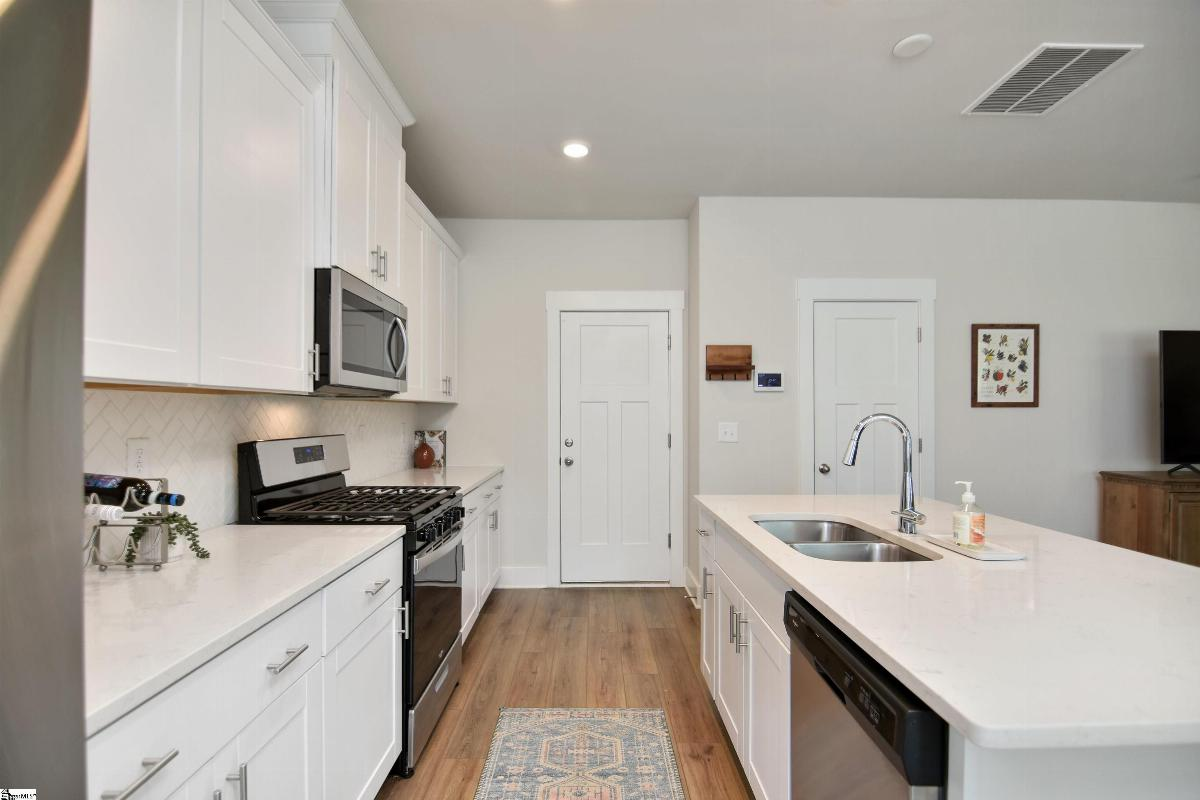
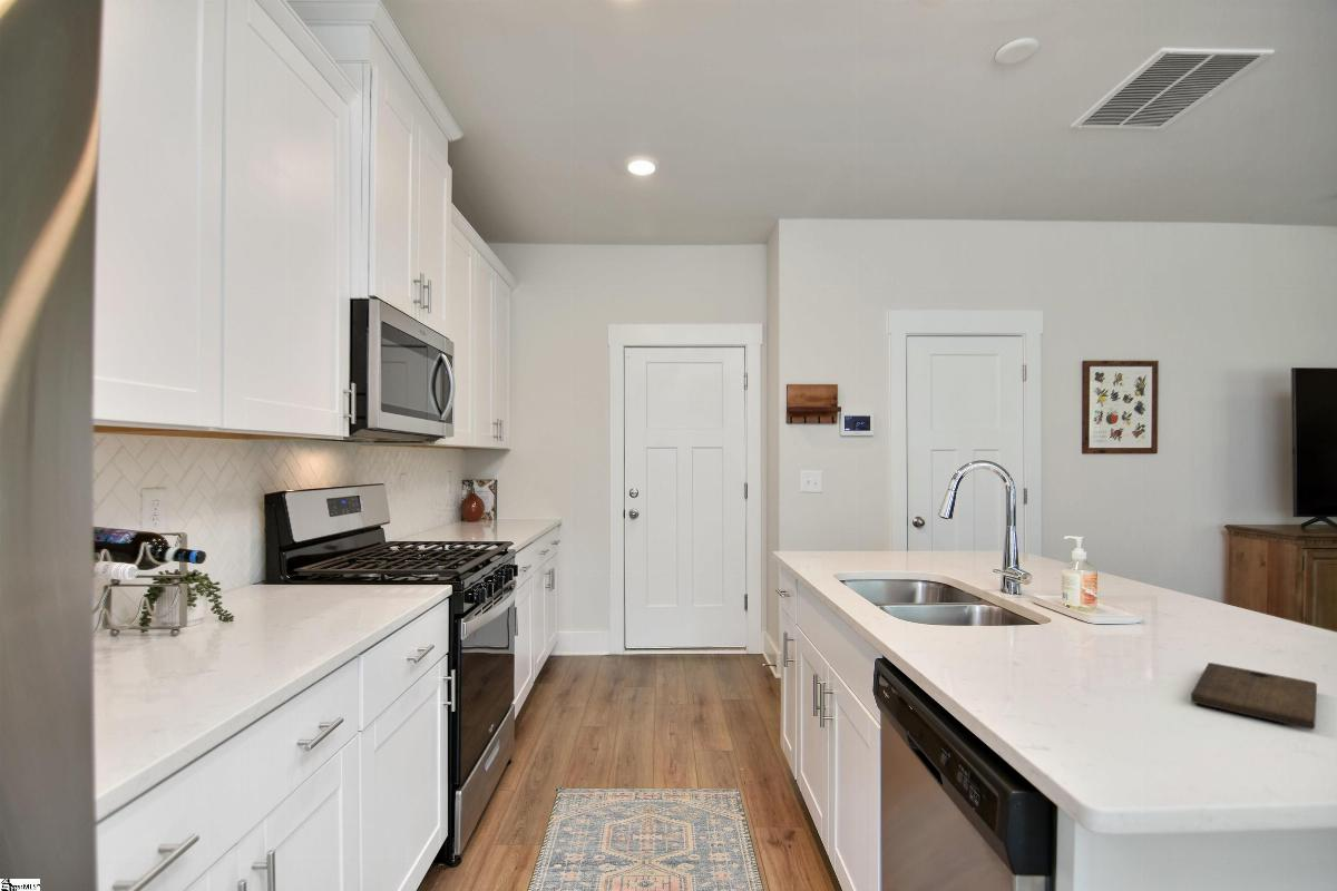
+ cutting board [1190,662,1318,731]
